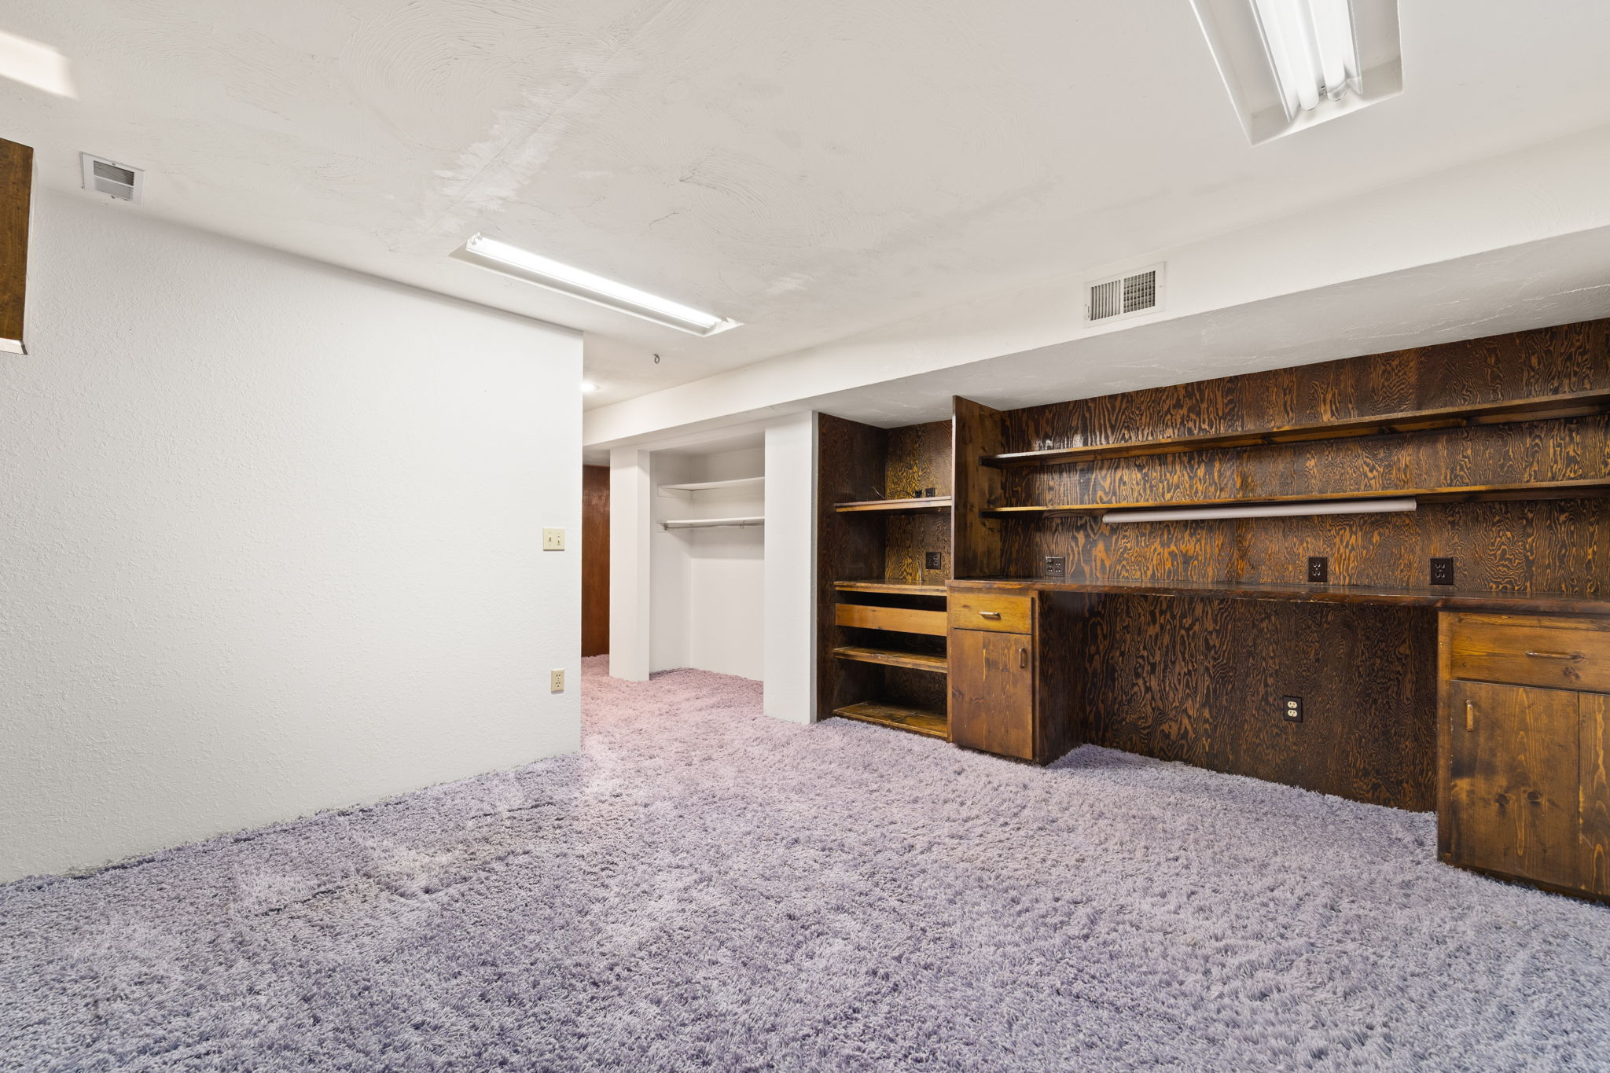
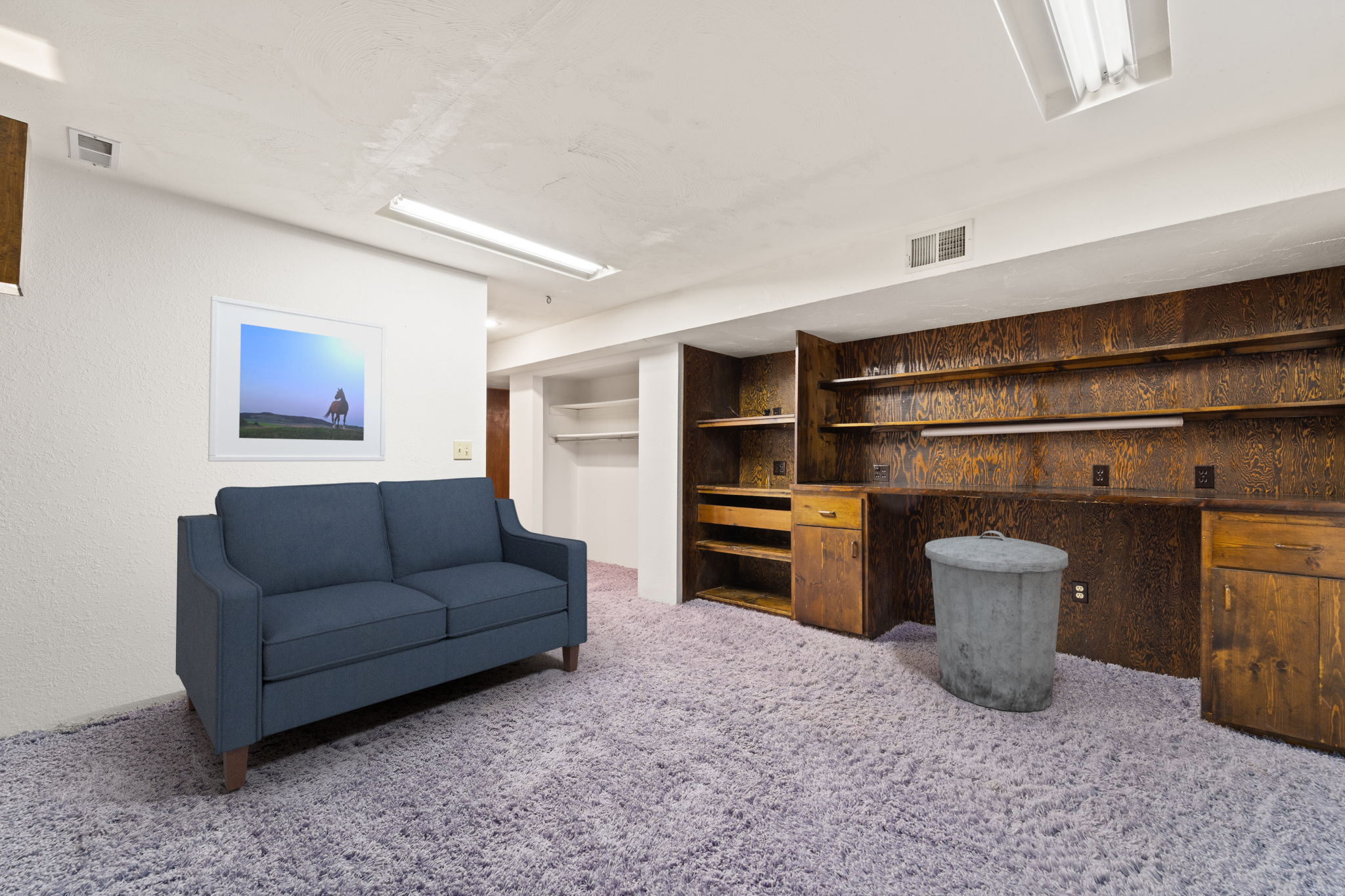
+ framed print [208,295,387,462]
+ trash can [925,530,1069,712]
+ sofa [175,477,588,792]
